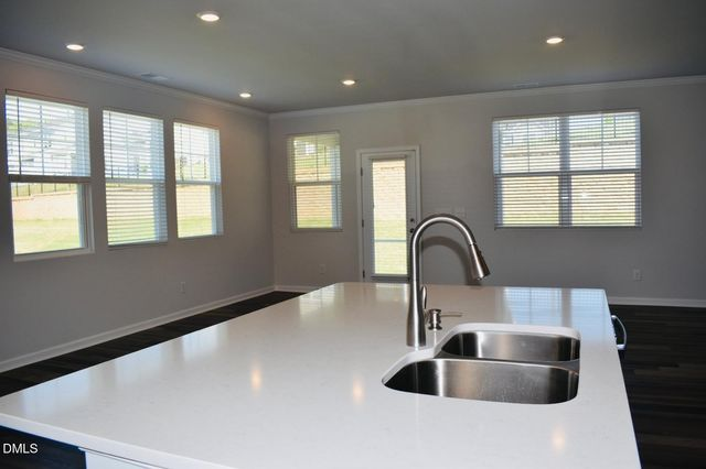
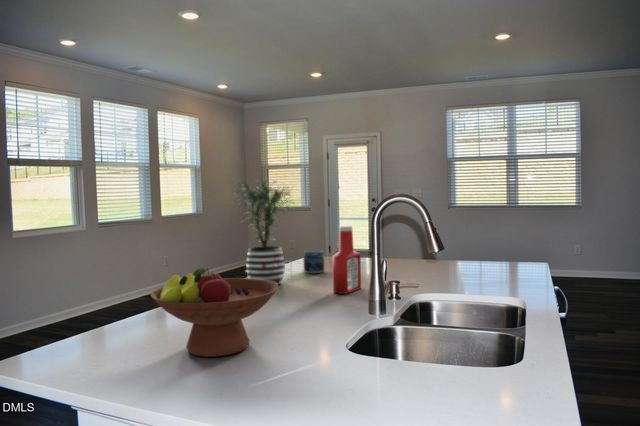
+ potted plant [230,178,297,286]
+ soap bottle [331,225,362,295]
+ fruit bowl [150,267,280,358]
+ mug [303,249,325,274]
